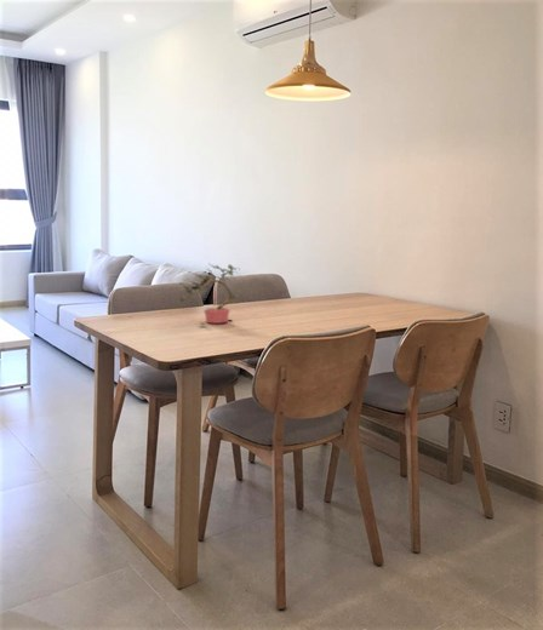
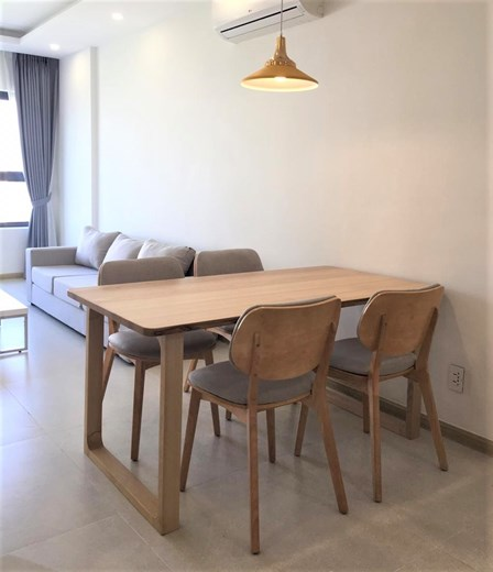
- potted plant [177,263,242,327]
